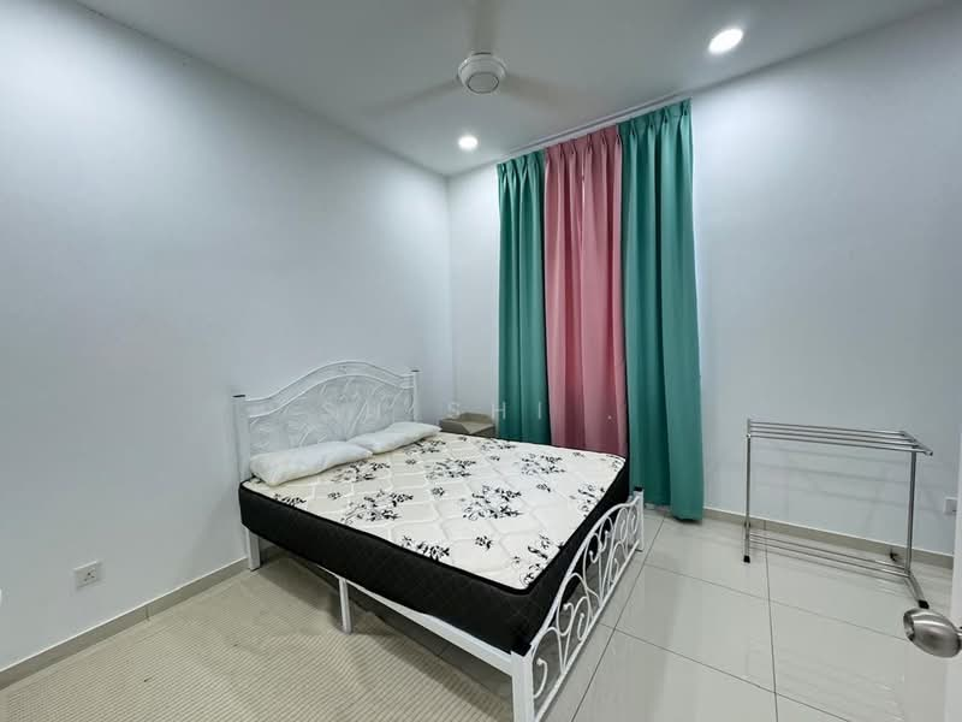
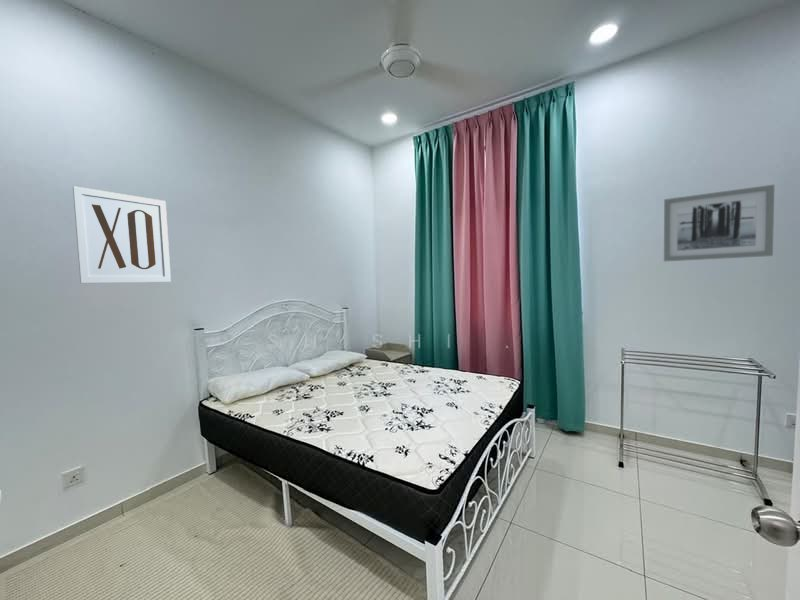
+ wall art [72,185,172,284]
+ wall art [663,184,775,262]
